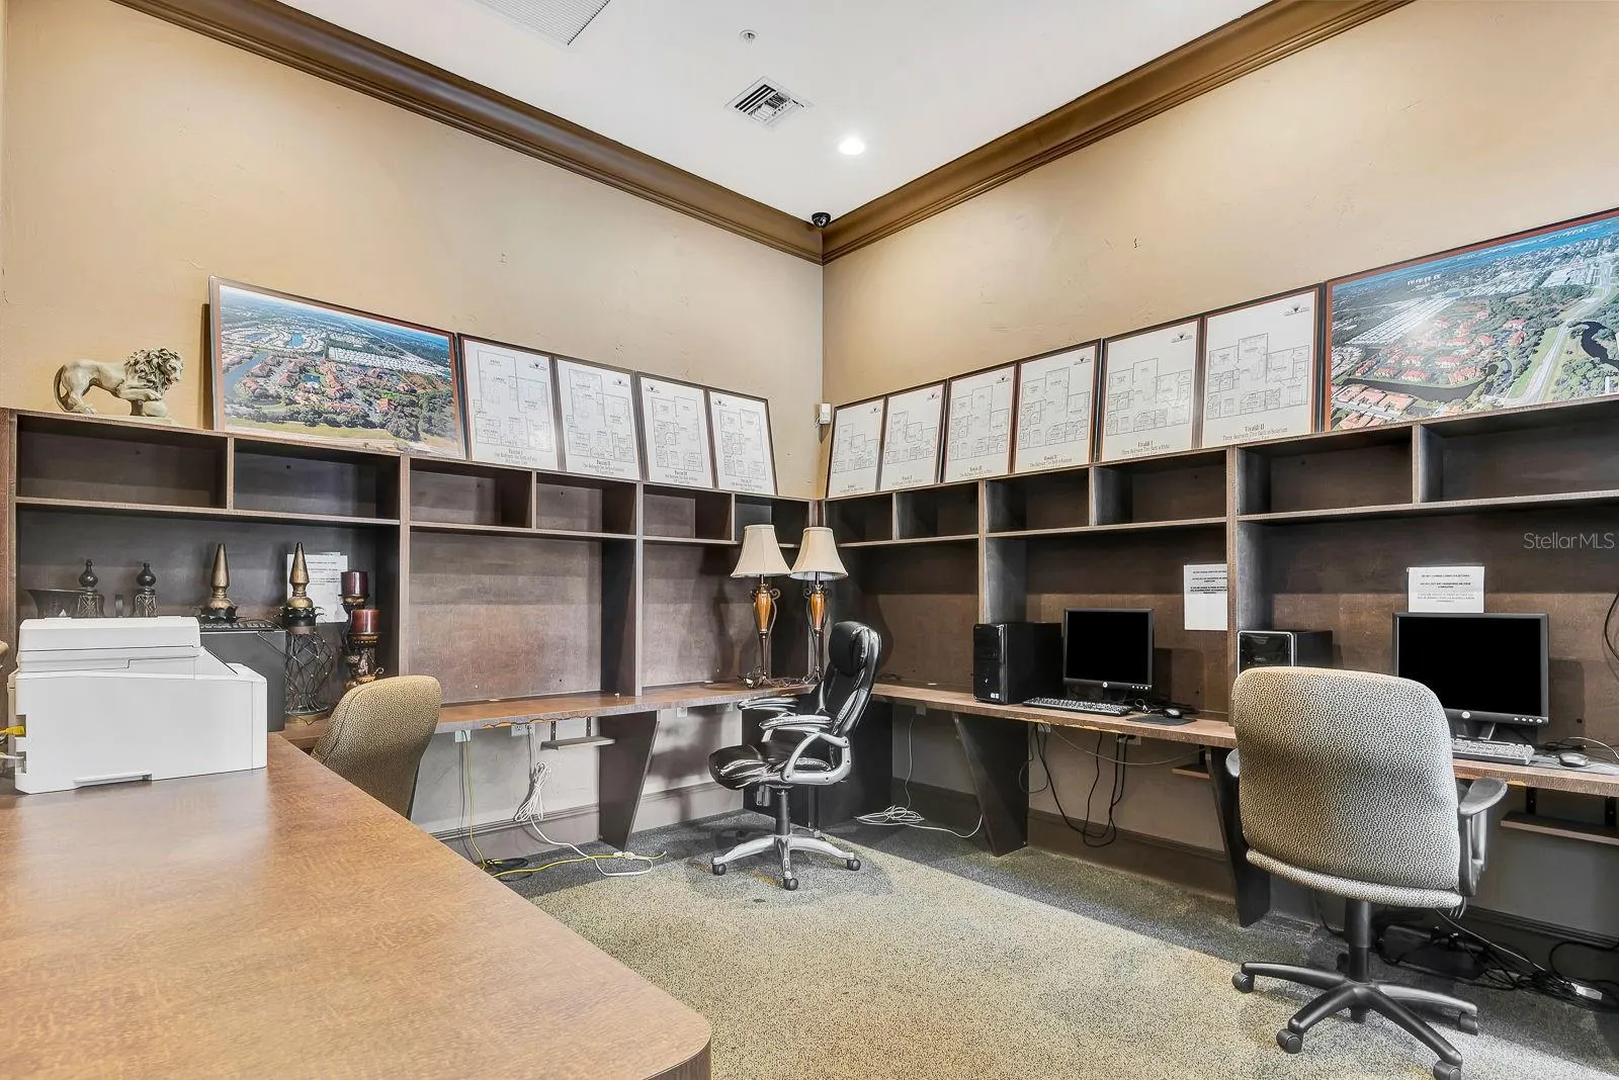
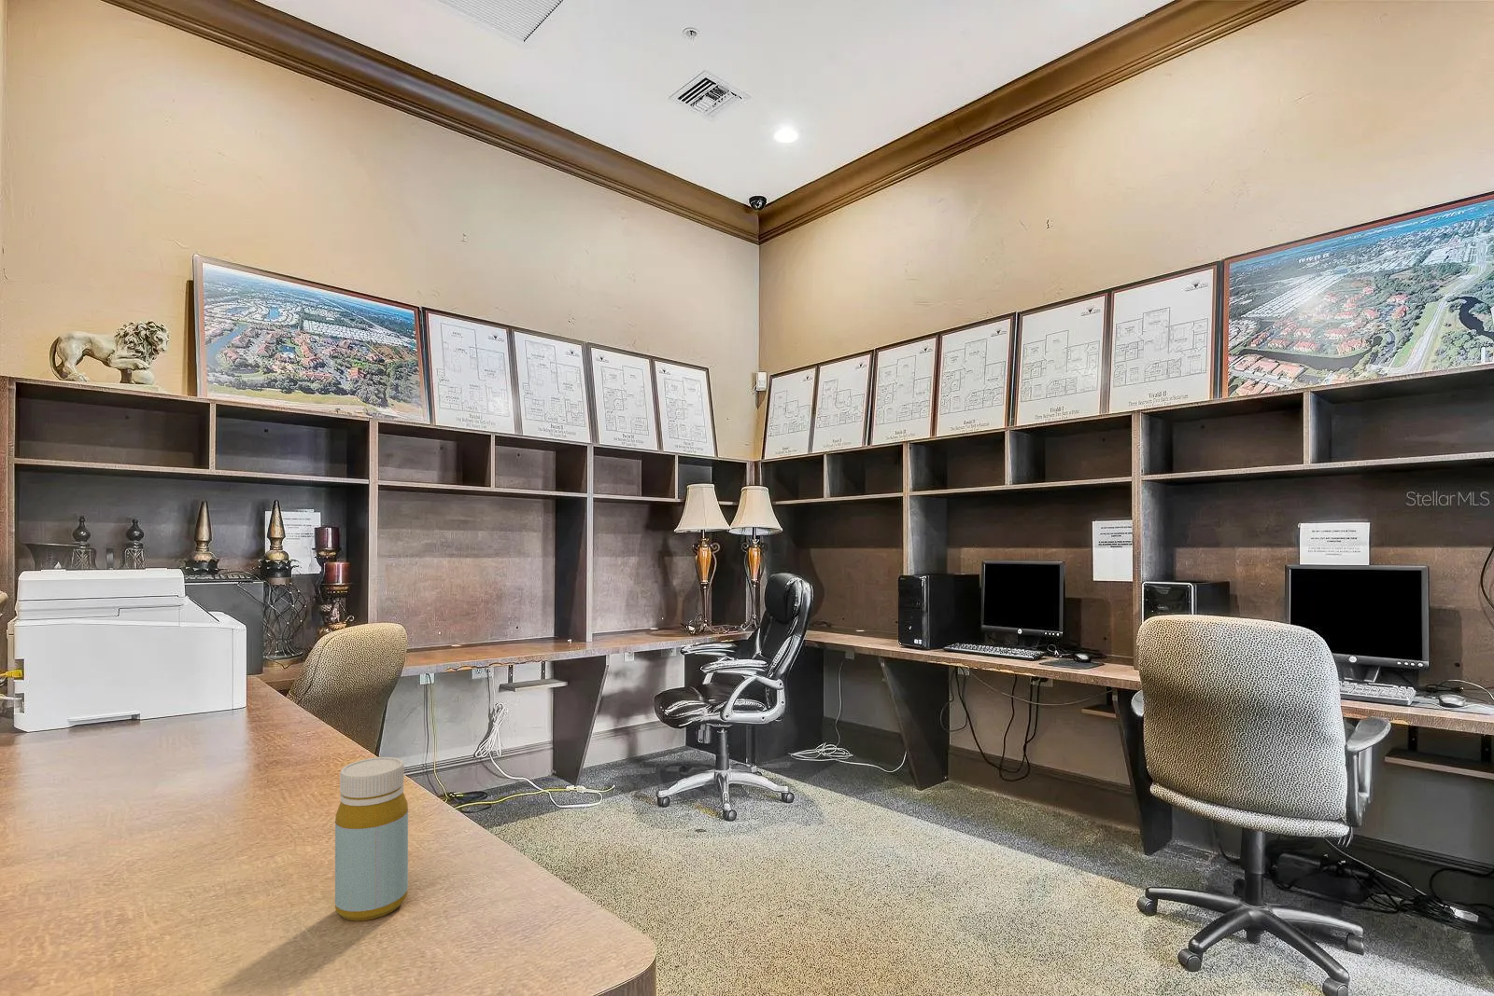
+ bottle [334,756,409,923]
